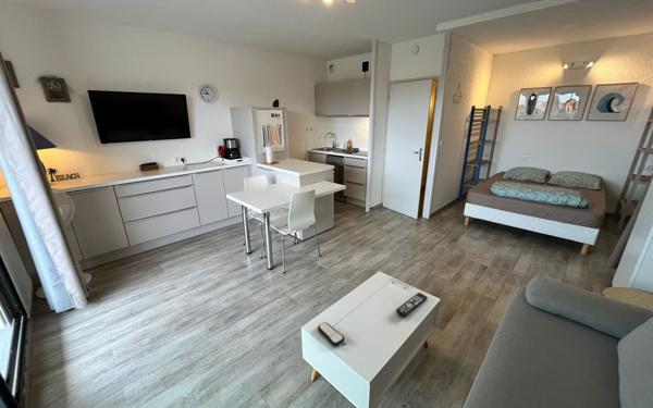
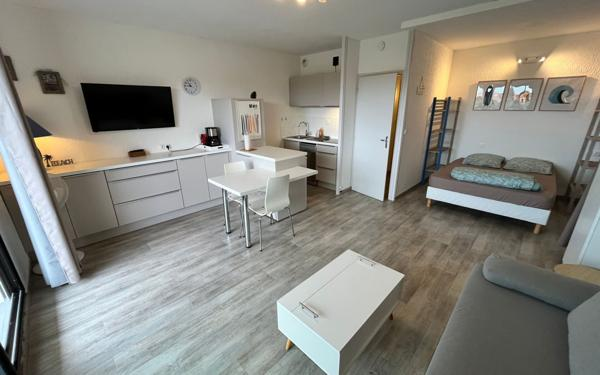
- remote control [395,292,429,318]
- remote control [317,321,345,347]
